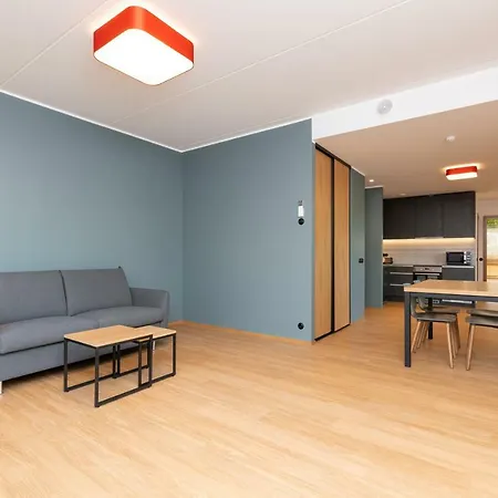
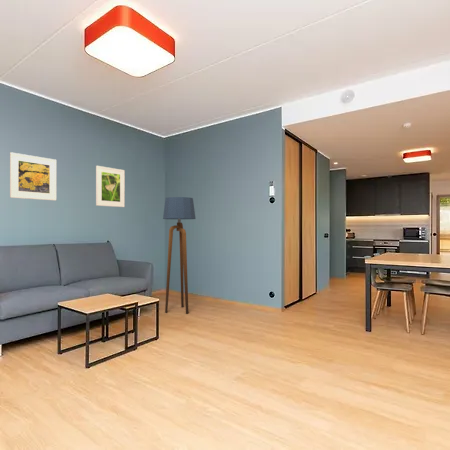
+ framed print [95,165,126,208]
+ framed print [9,151,57,201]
+ floor lamp [162,196,197,315]
